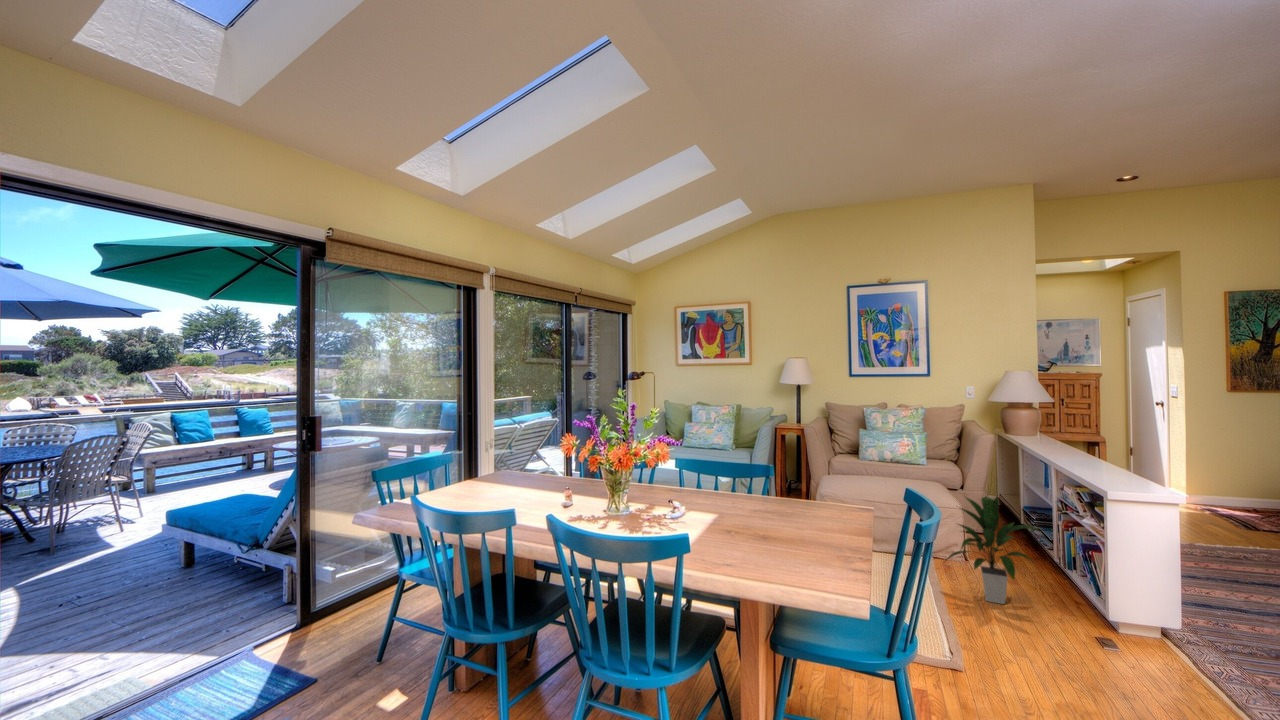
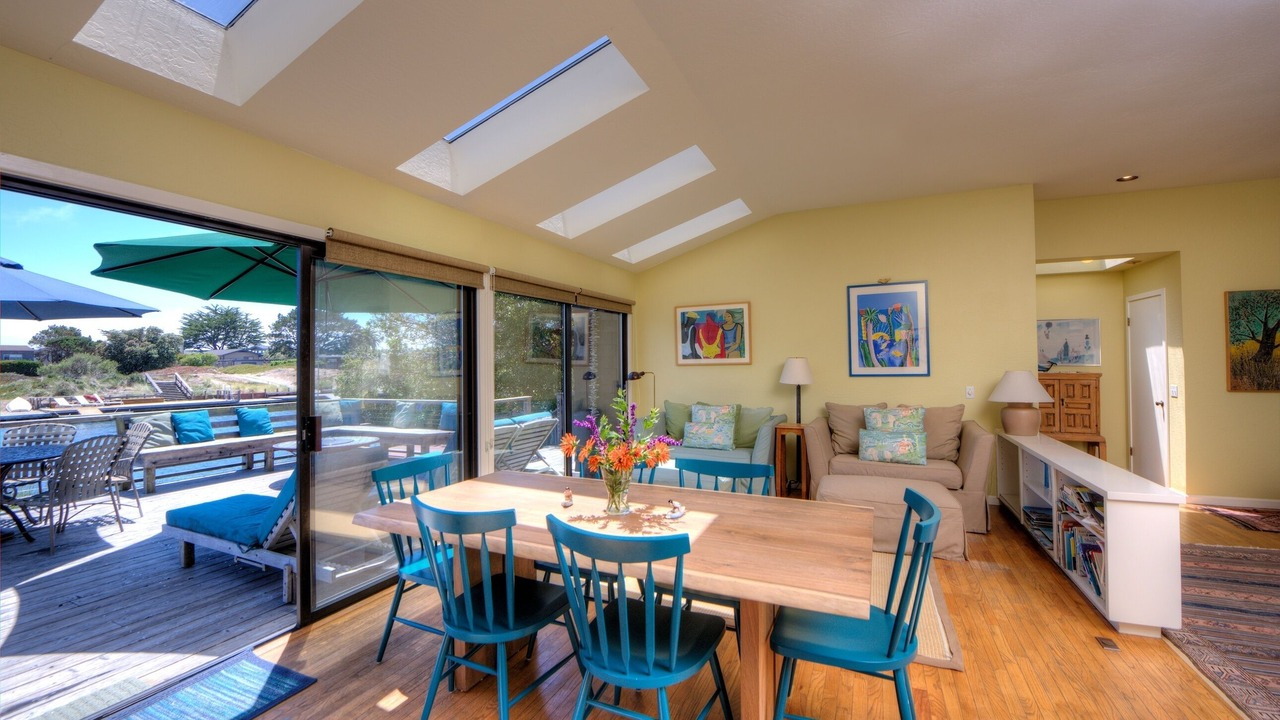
- indoor plant [943,494,1041,605]
